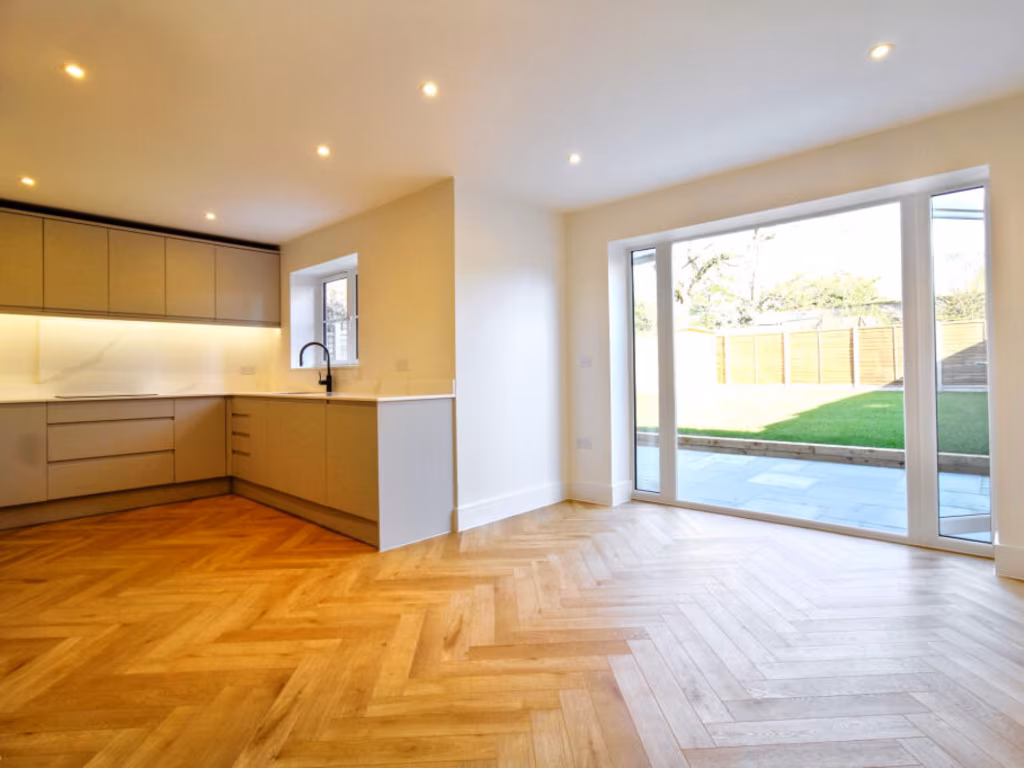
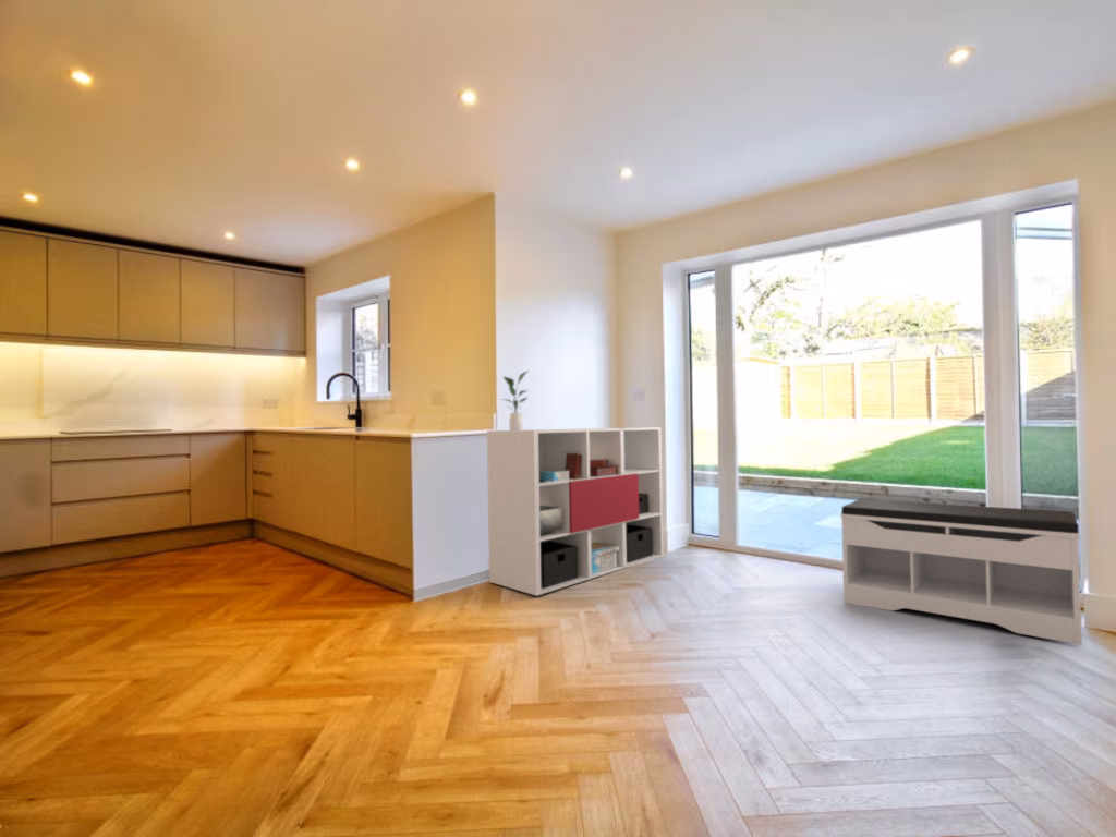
+ shelving unit [486,426,665,597]
+ bench [839,497,1082,646]
+ potted plant [501,369,531,430]
